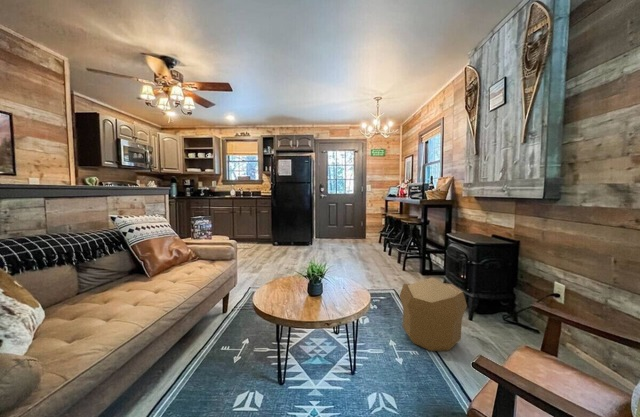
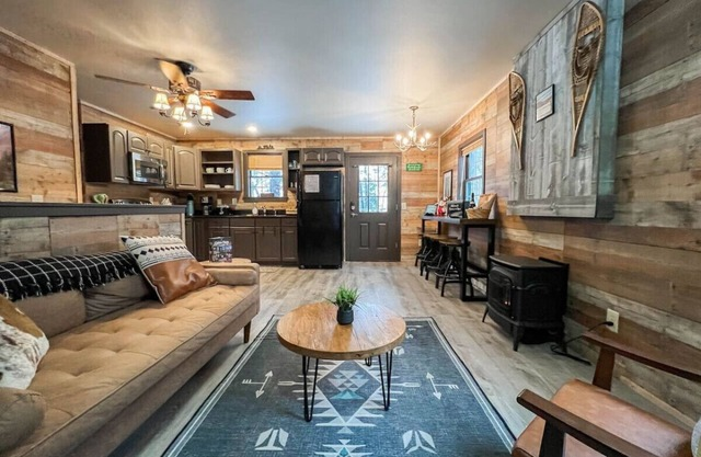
- pouf [399,276,468,352]
